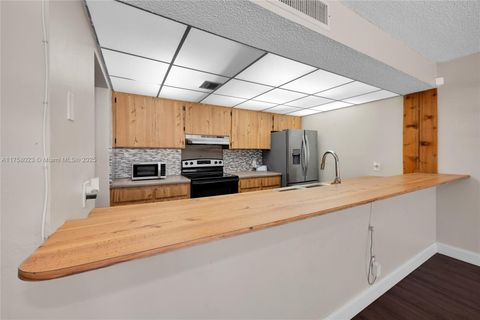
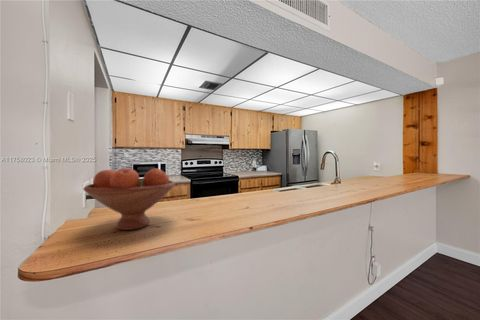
+ fruit bowl [82,167,176,231]
